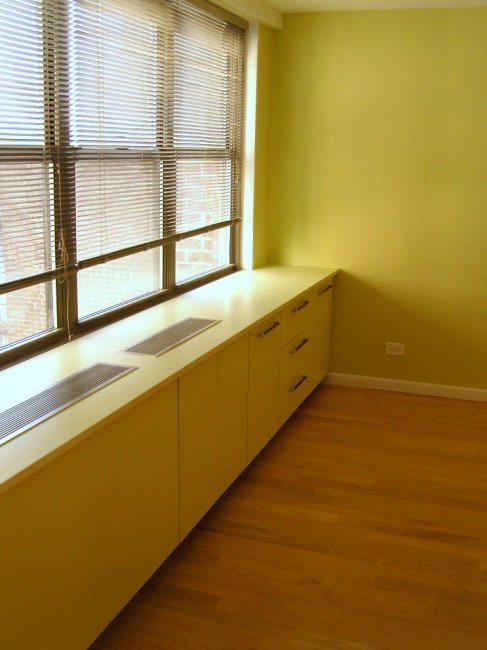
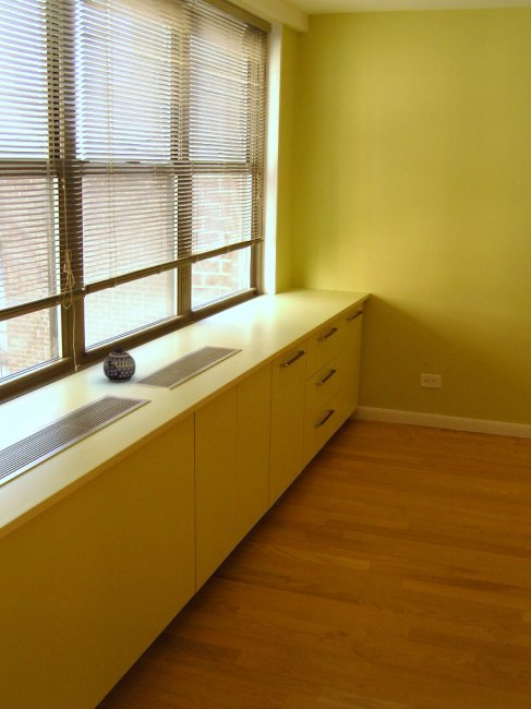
+ teapot [102,346,136,383]
